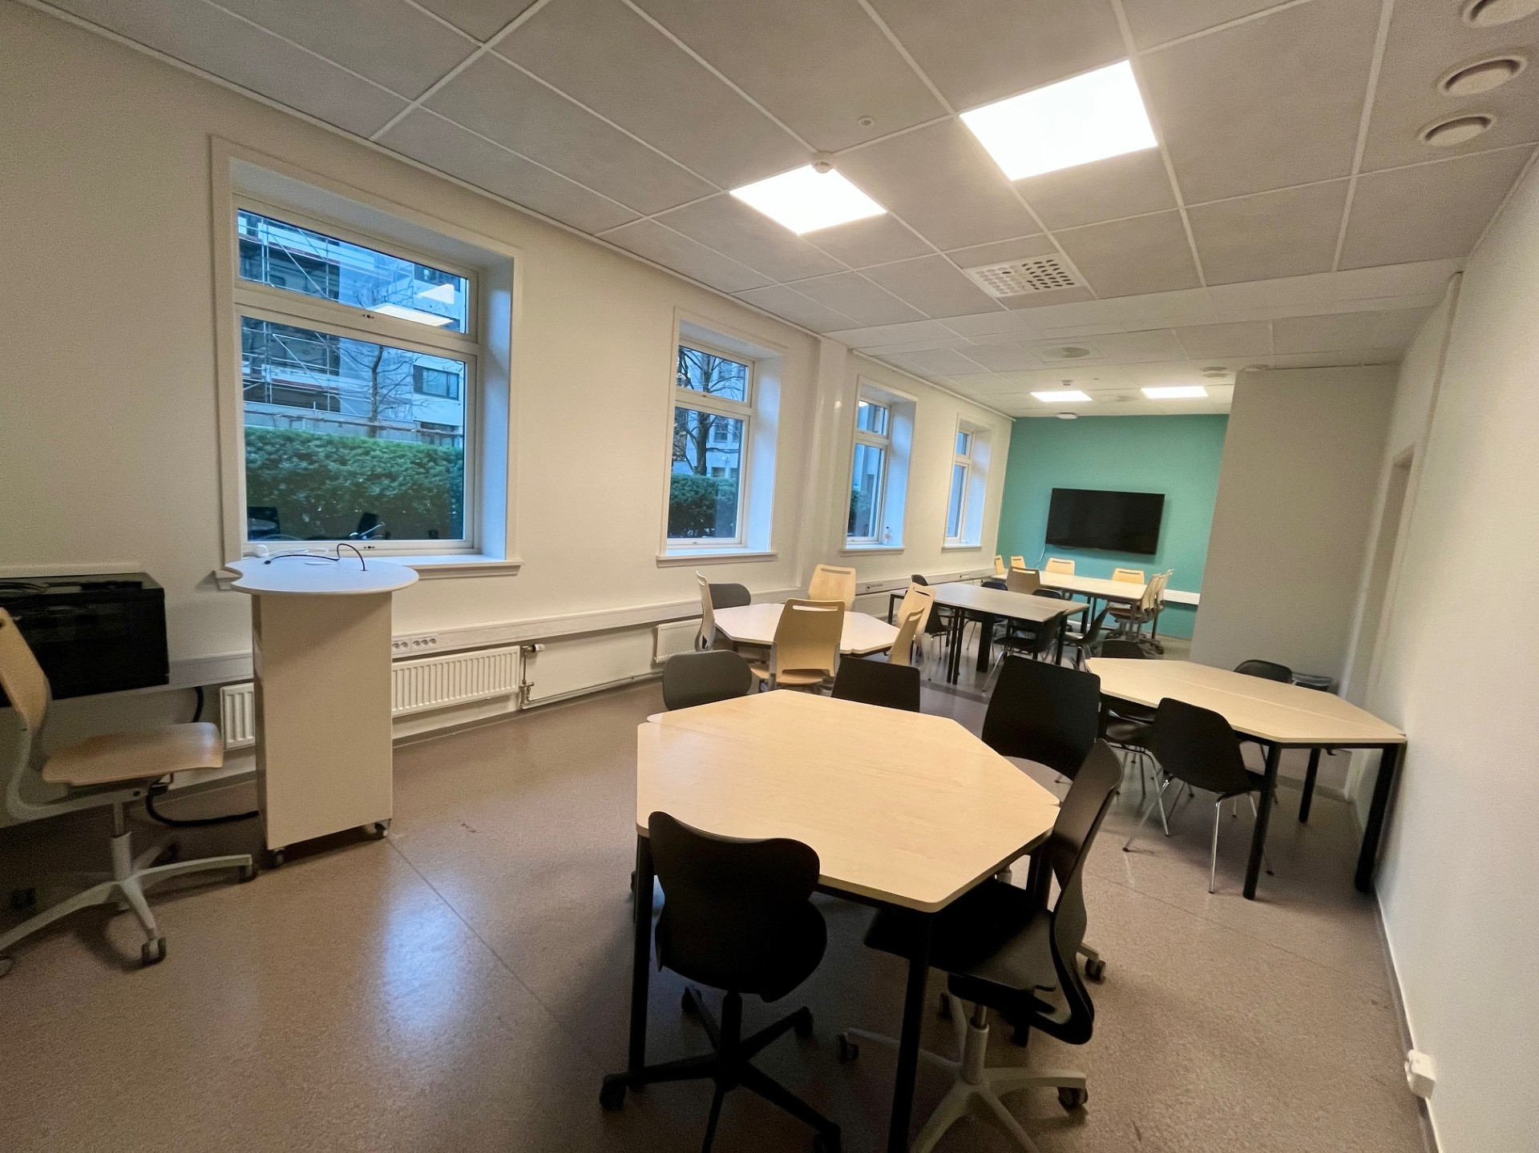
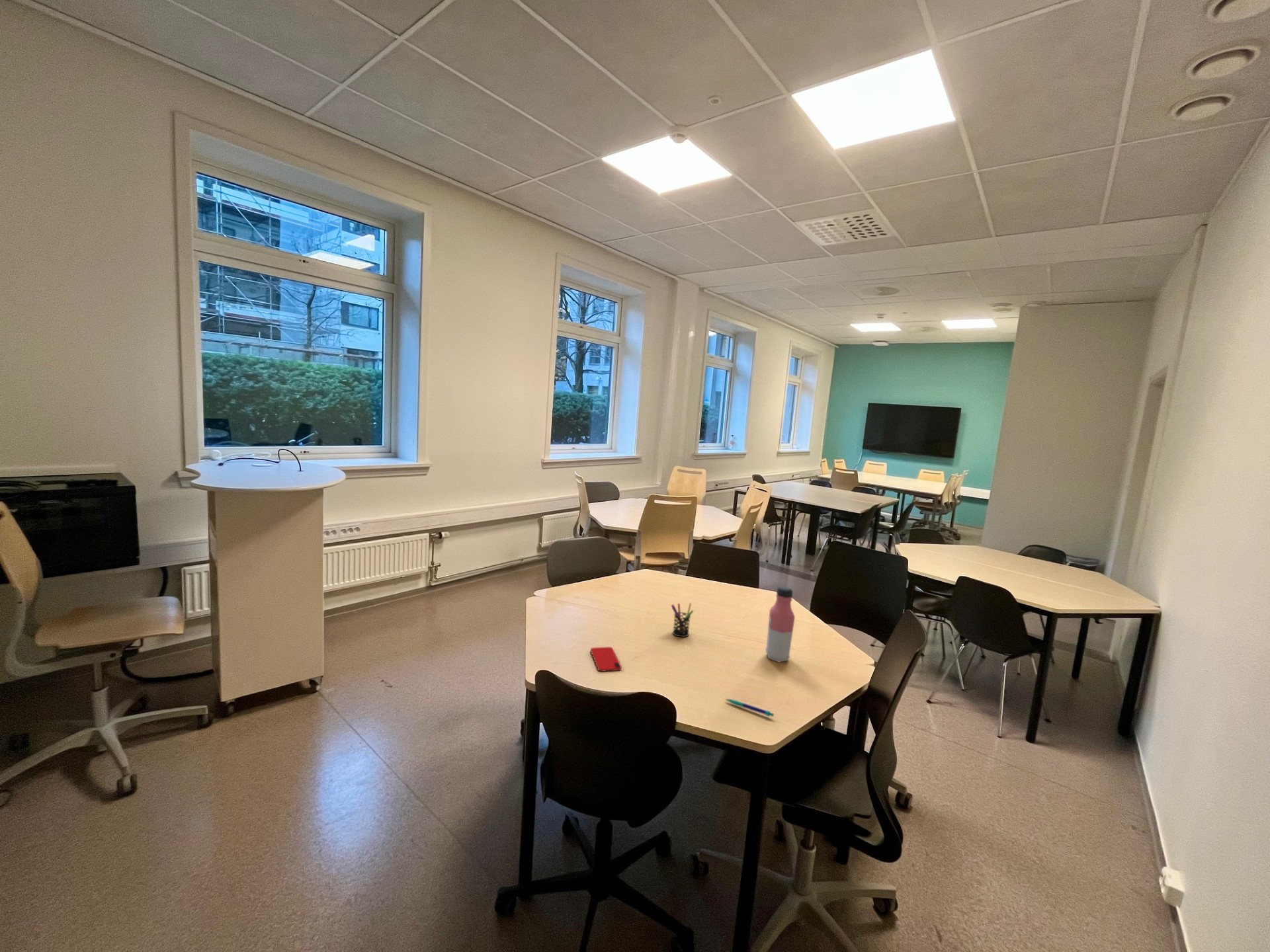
+ water bottle [765,586,796,663]
+ pen holder [671,602,694,638]
+ smartphone [590,647,622,672]
+ pen [724,698,775,717]
